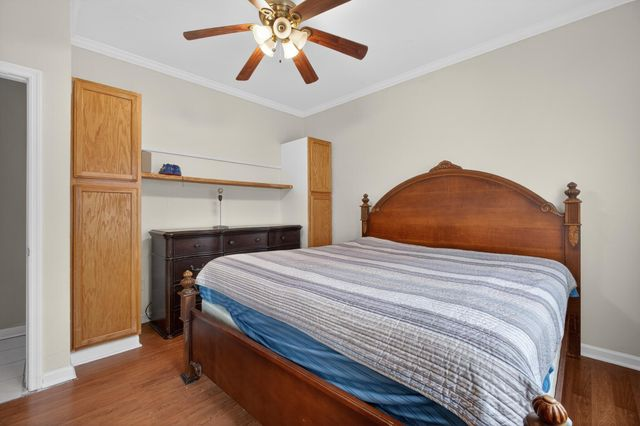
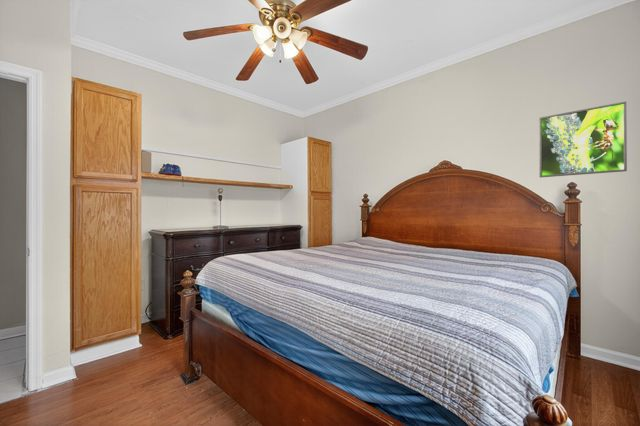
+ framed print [538,101,628,178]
